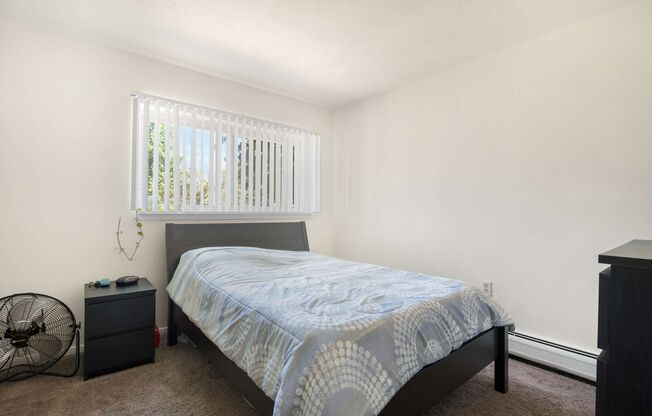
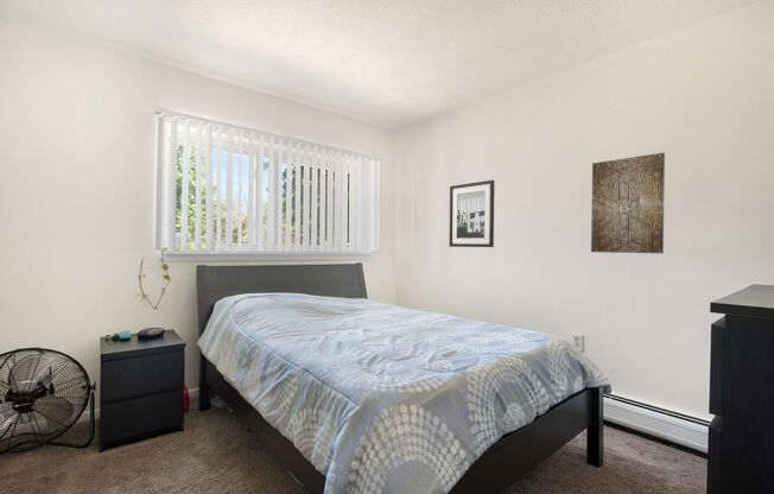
+ wall art [590,152,666,254]
+ wall art [448,179,495,248]
